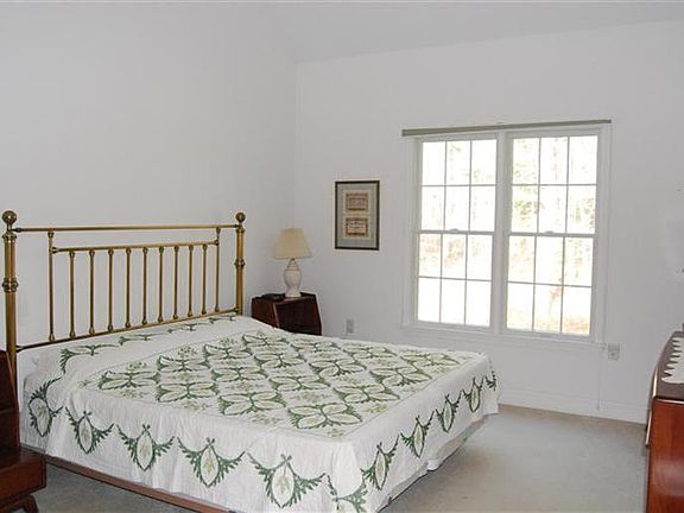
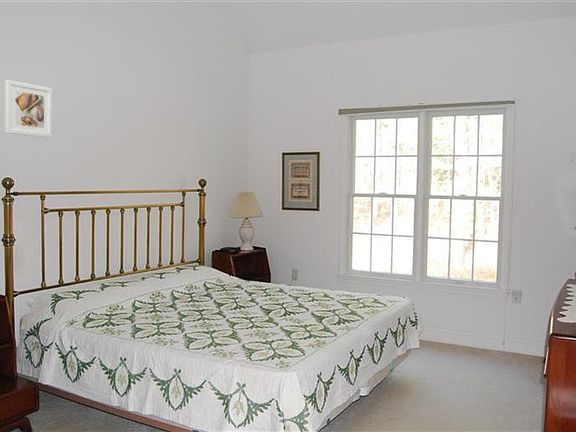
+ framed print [4,79,53,139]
